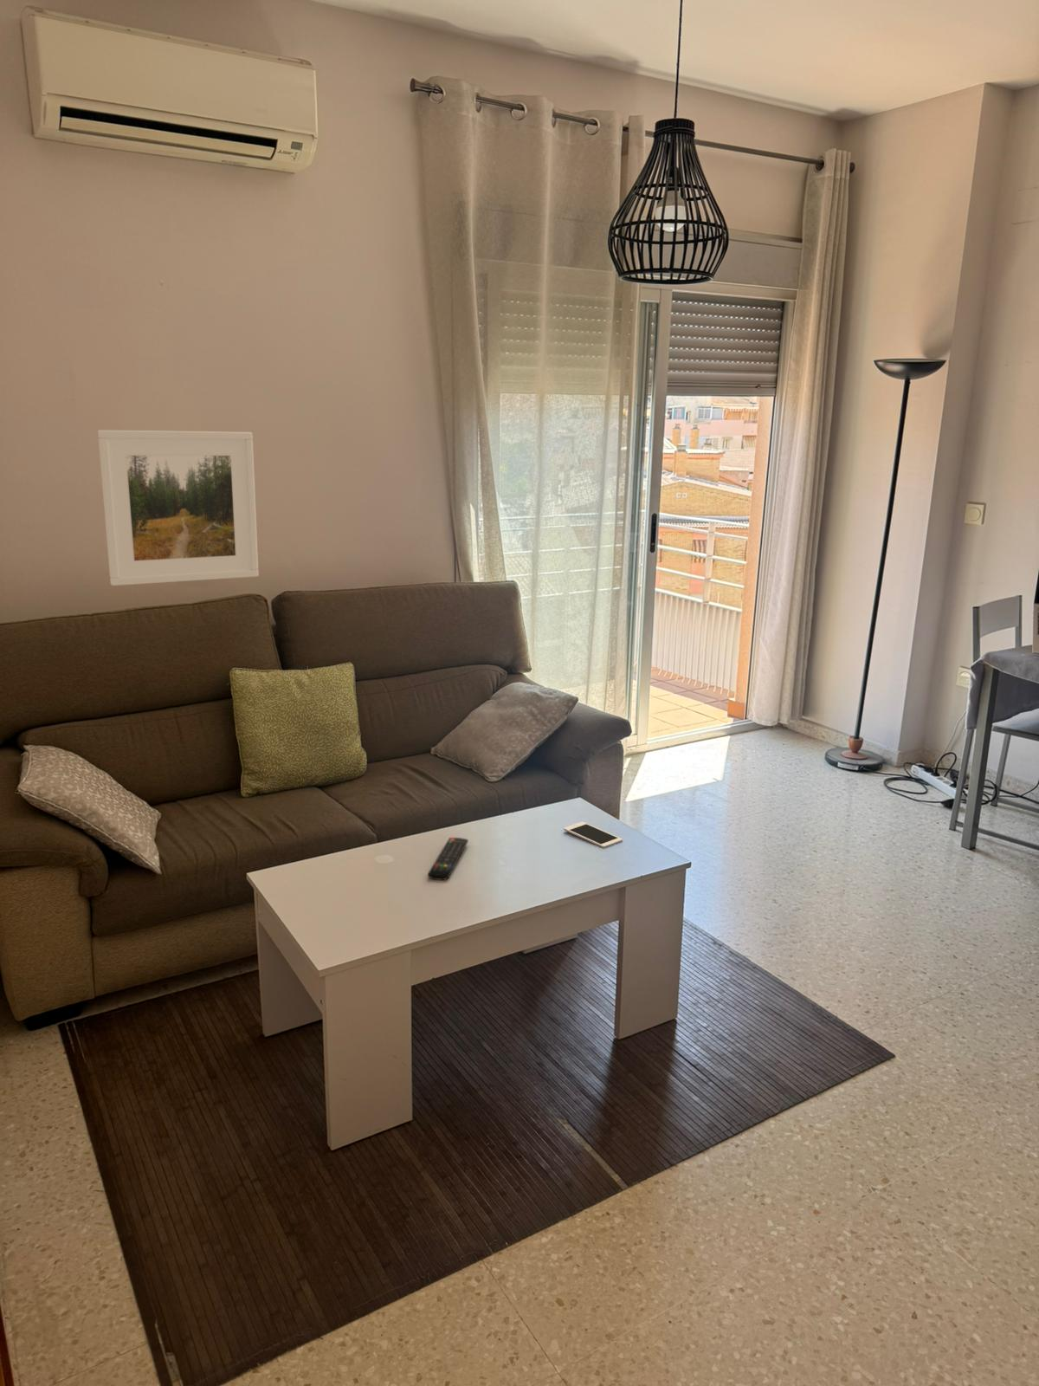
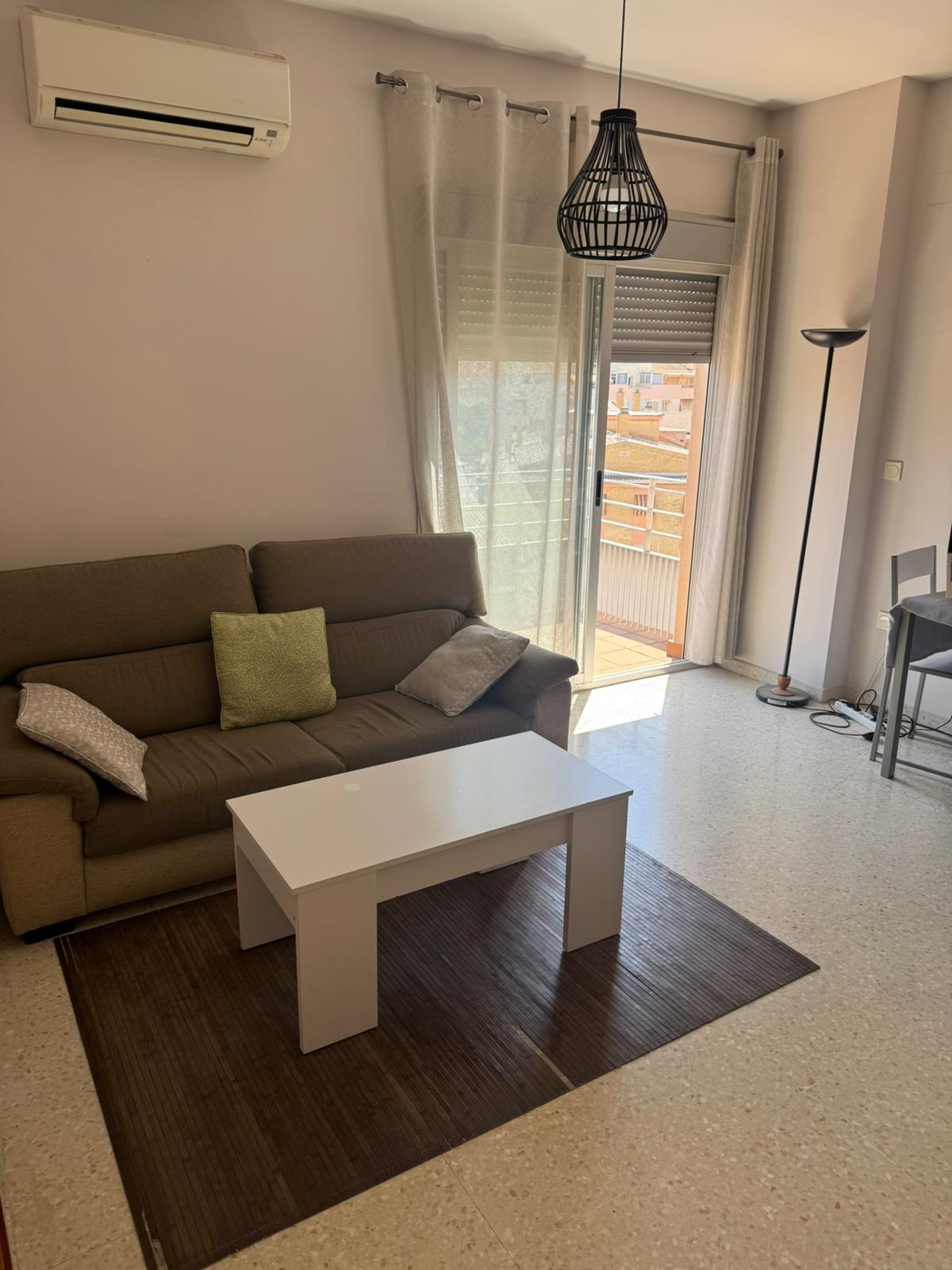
- cell phone [563,821,623,849]
- remote control [427,837,469,881]
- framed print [97,430,260,586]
